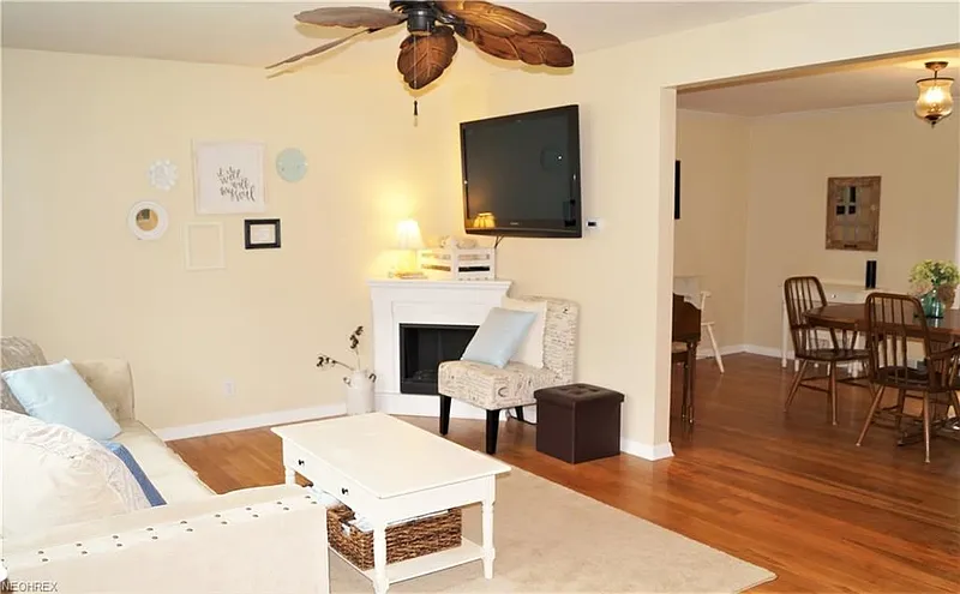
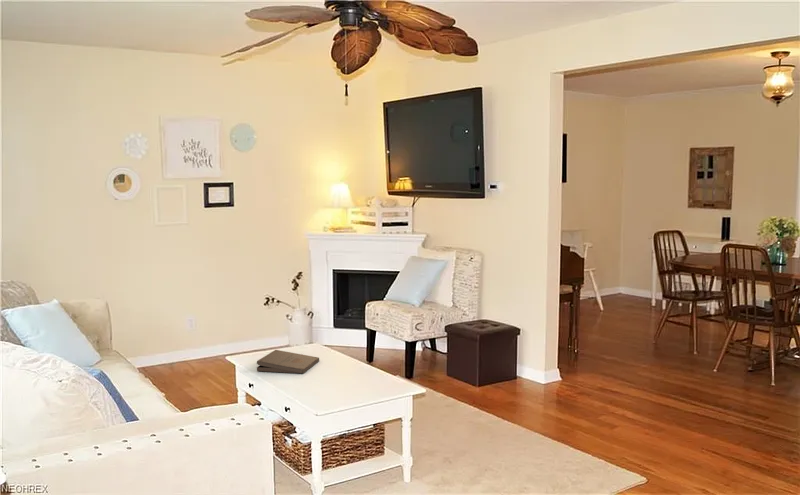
+ pizza box [256,349,320,374]
